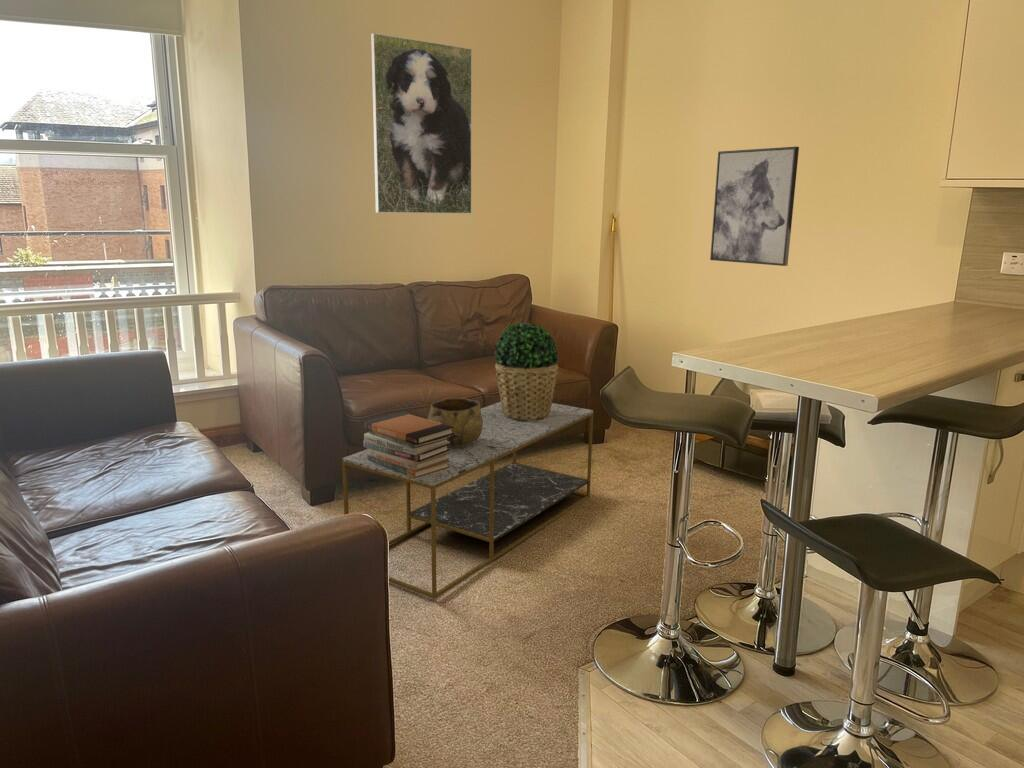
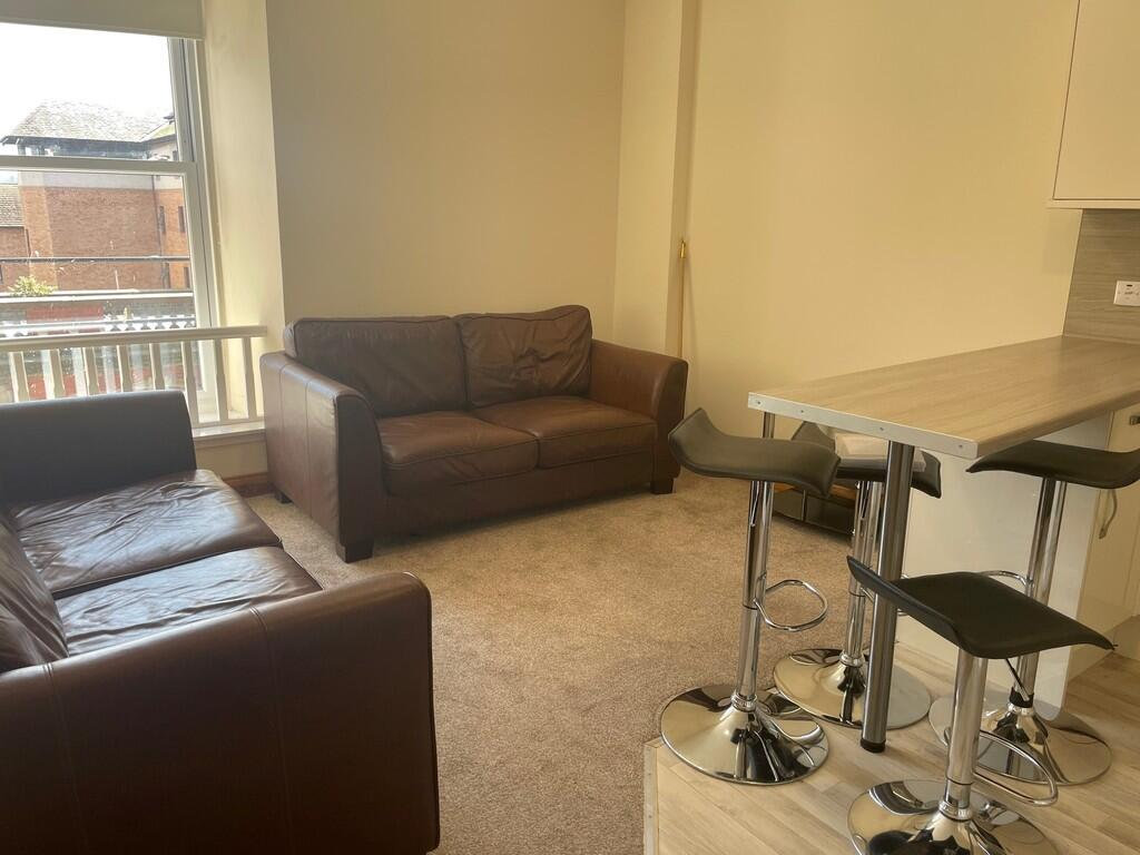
- coffee table [341,401,594,600]
- potted plant [493,321,559,421]
- book stack [362,411,455,478]
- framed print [370,32,473,215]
- decorative bowl [427,397,483,447]
- wall art [709,146,800,267]
